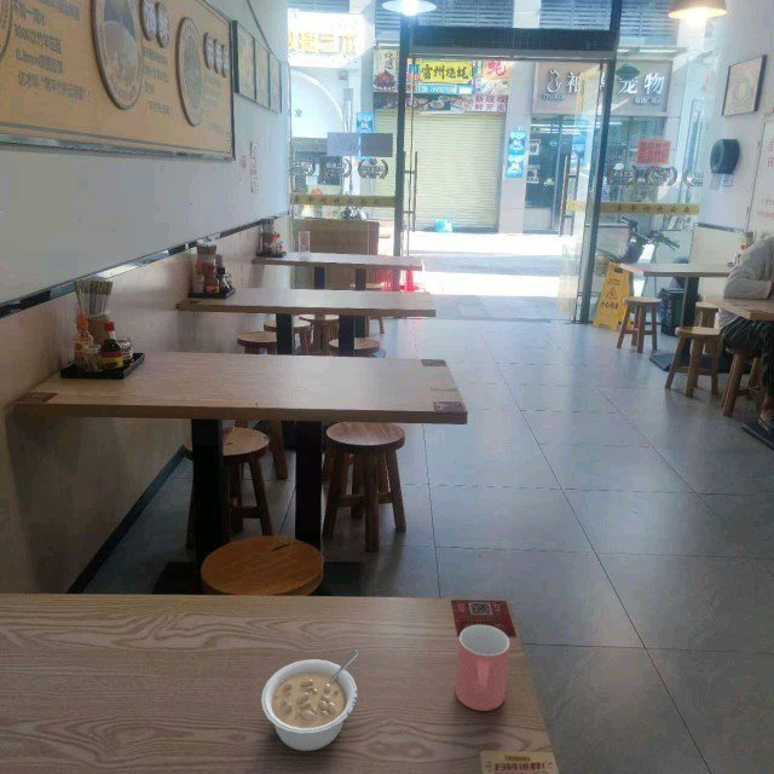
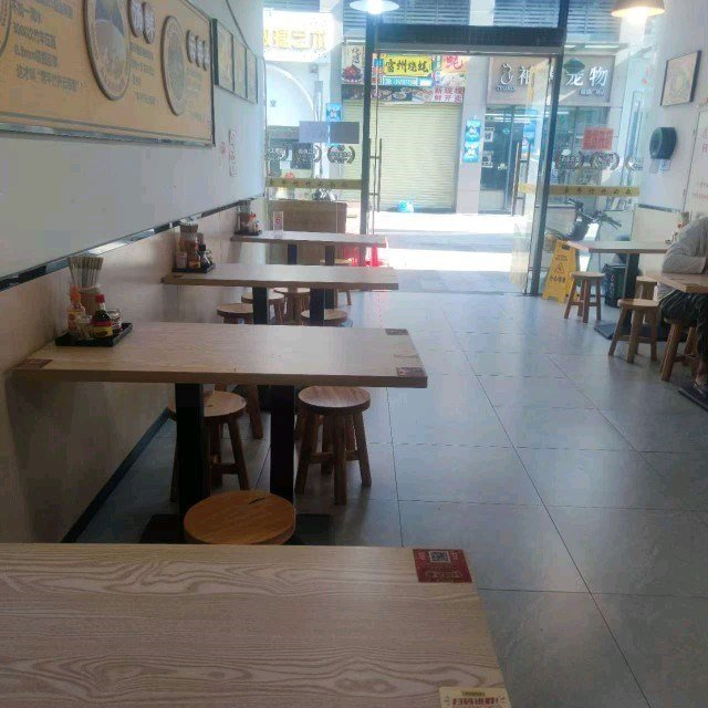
- legume [260,649,359,752]
- cup [455,624,510,712]
